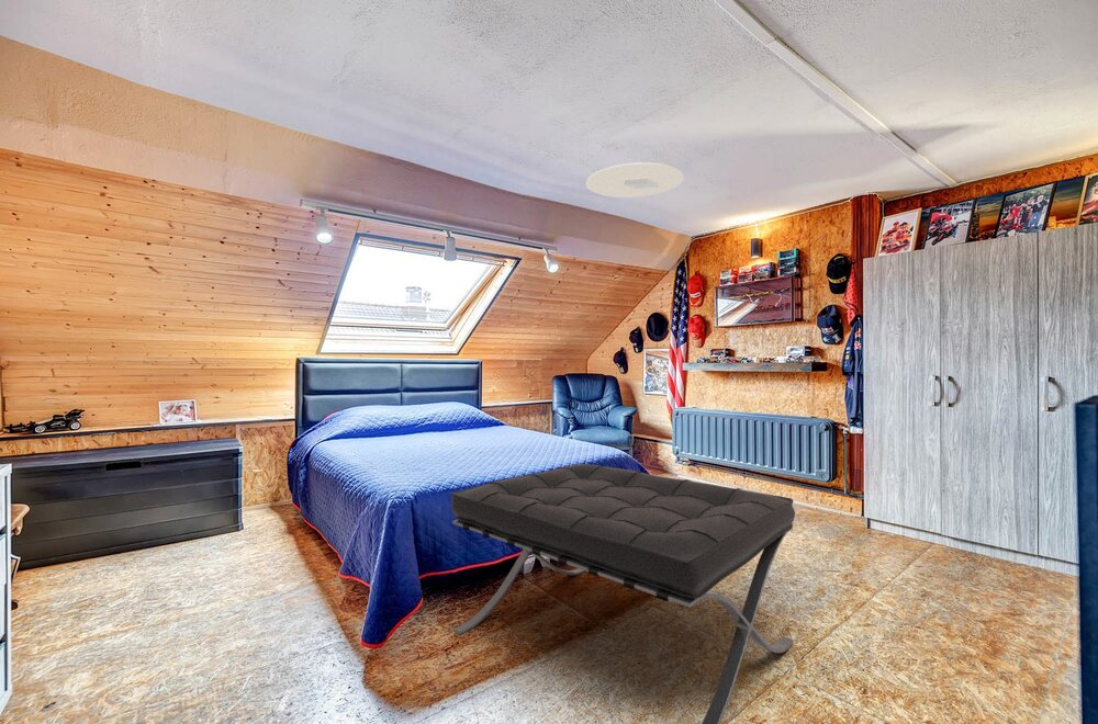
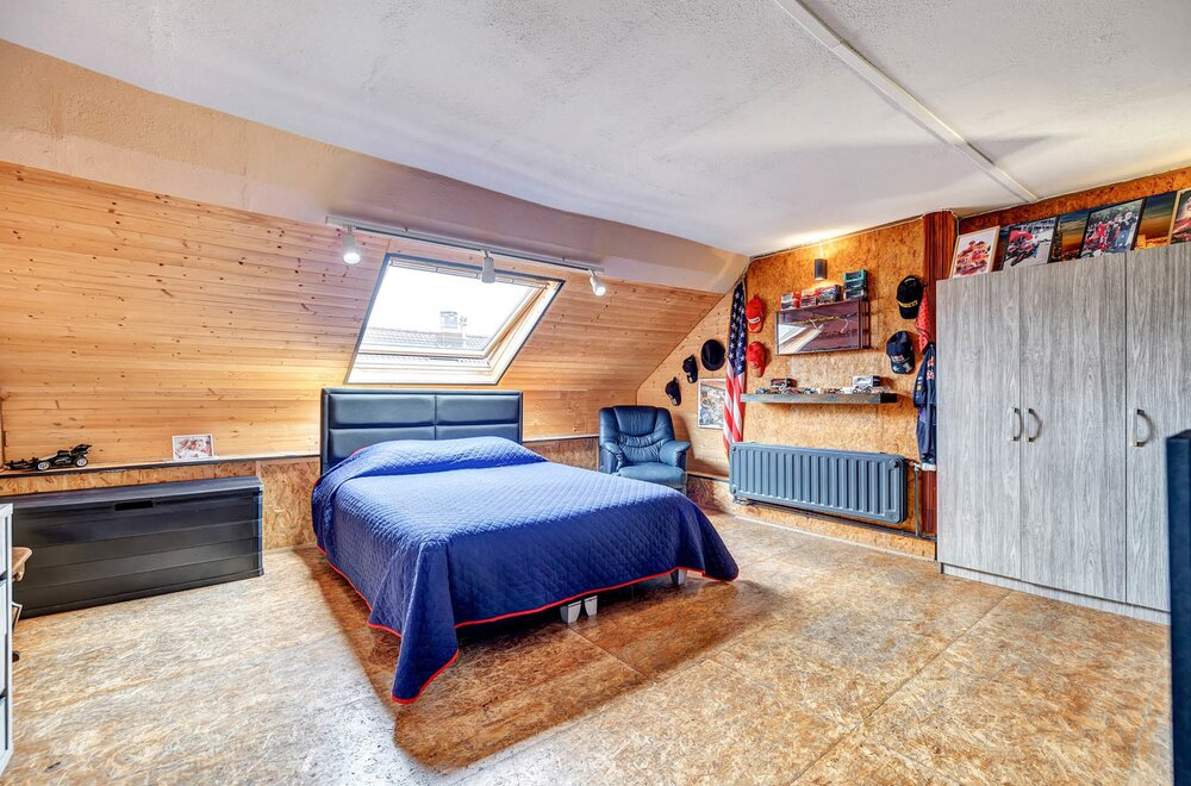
- bench [448,463,796,724]
- ceiling light [585,161,685,199]
